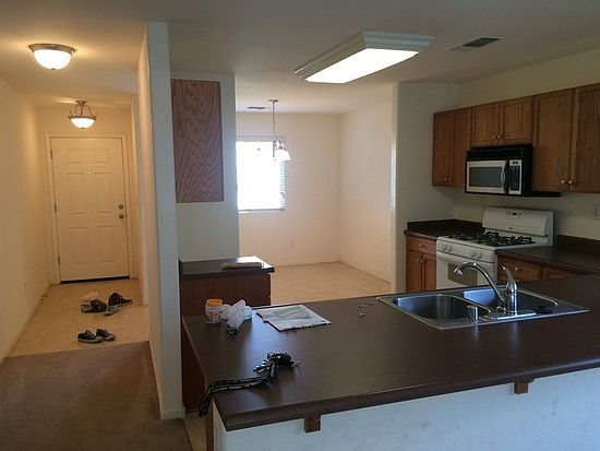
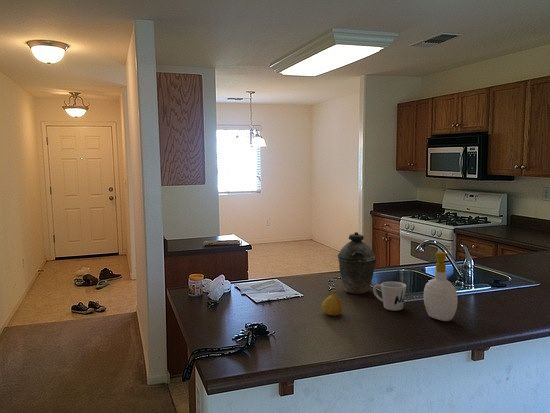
+ fruit [321,289,344,317]
+ mug [372,281,407,312]
+ soap bottle [423,251,459,322]
+ kettle [337,231,377,295]
